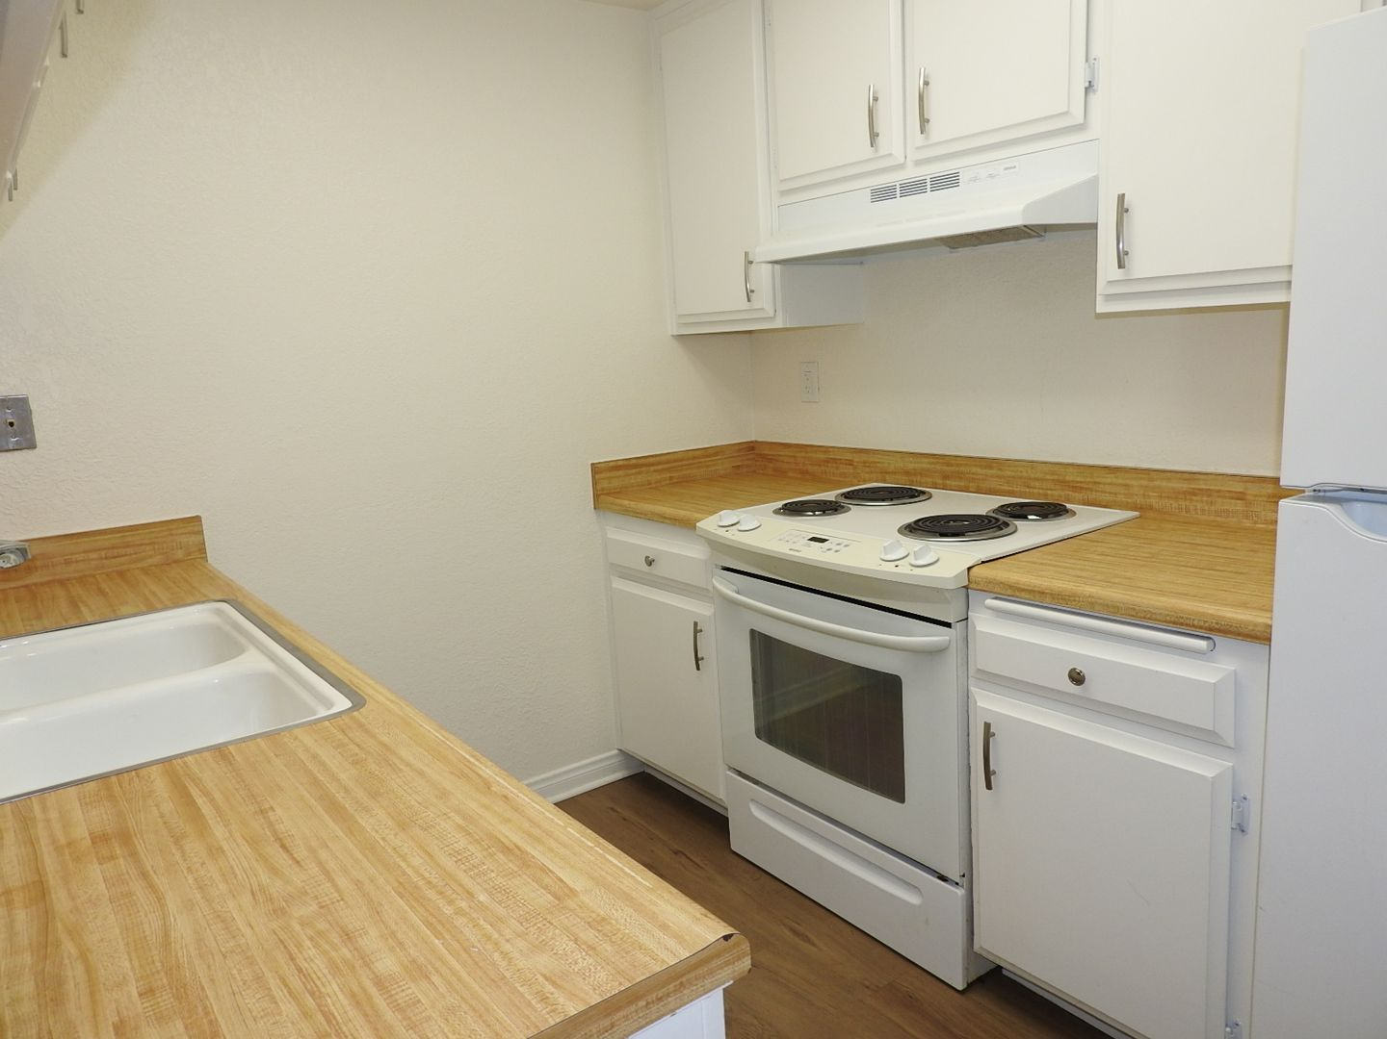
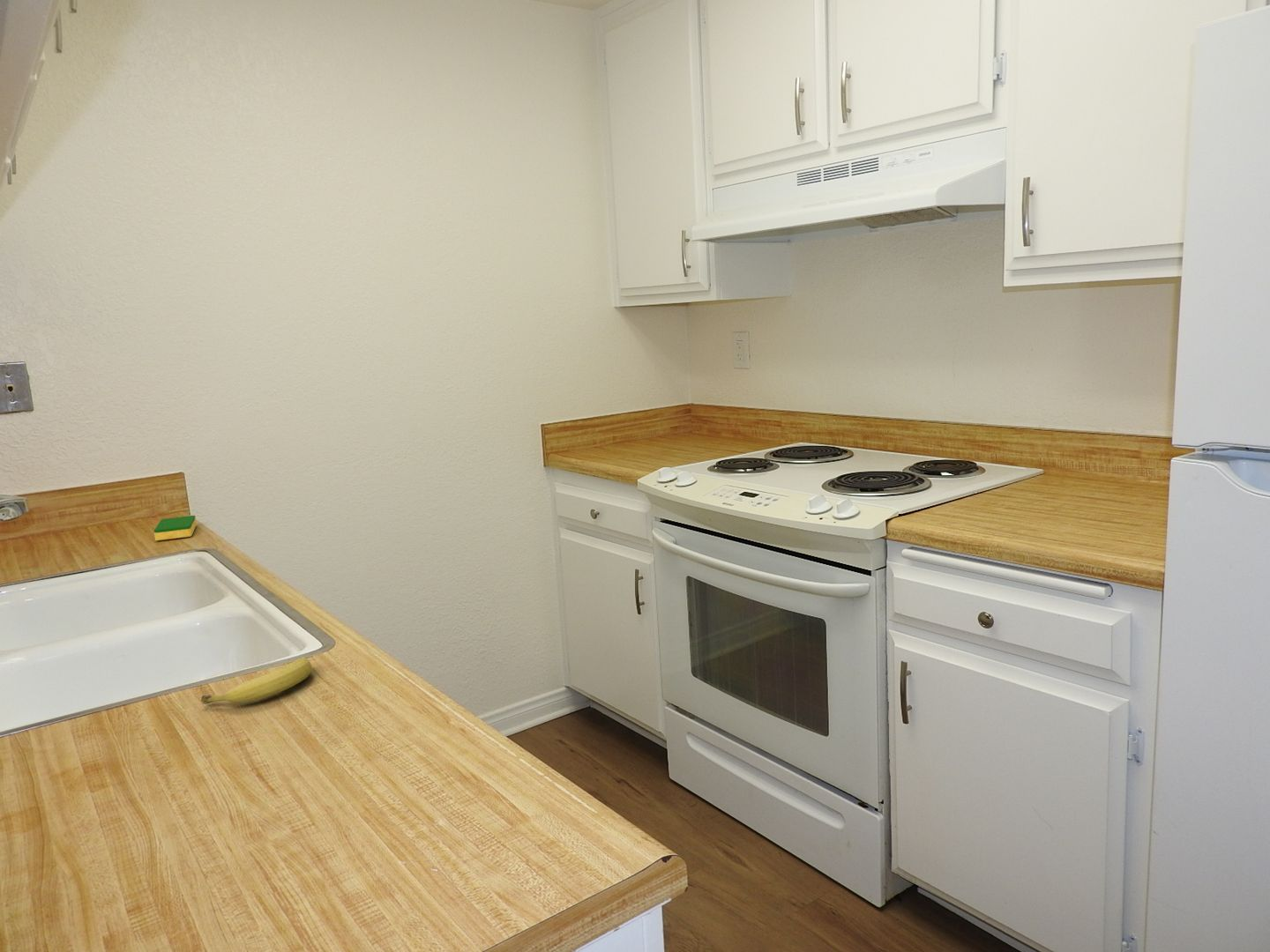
+ dish sponge [153,515,198,541]
+ fruit [200,658,313,705]
